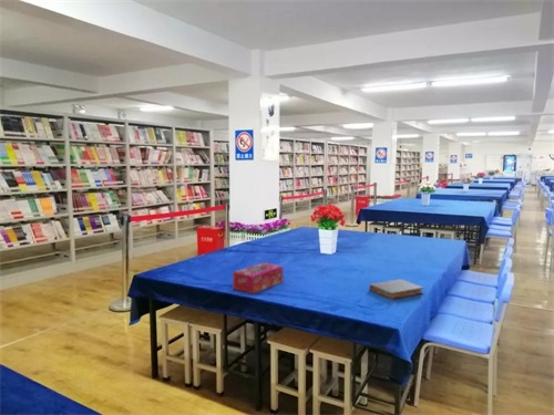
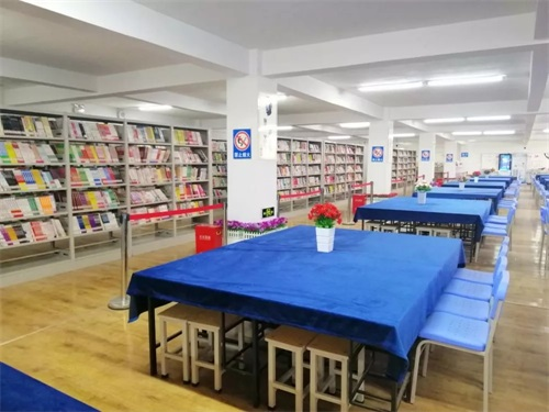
- book [368,278,424,300]
- tissue box [232,261,284,294]
